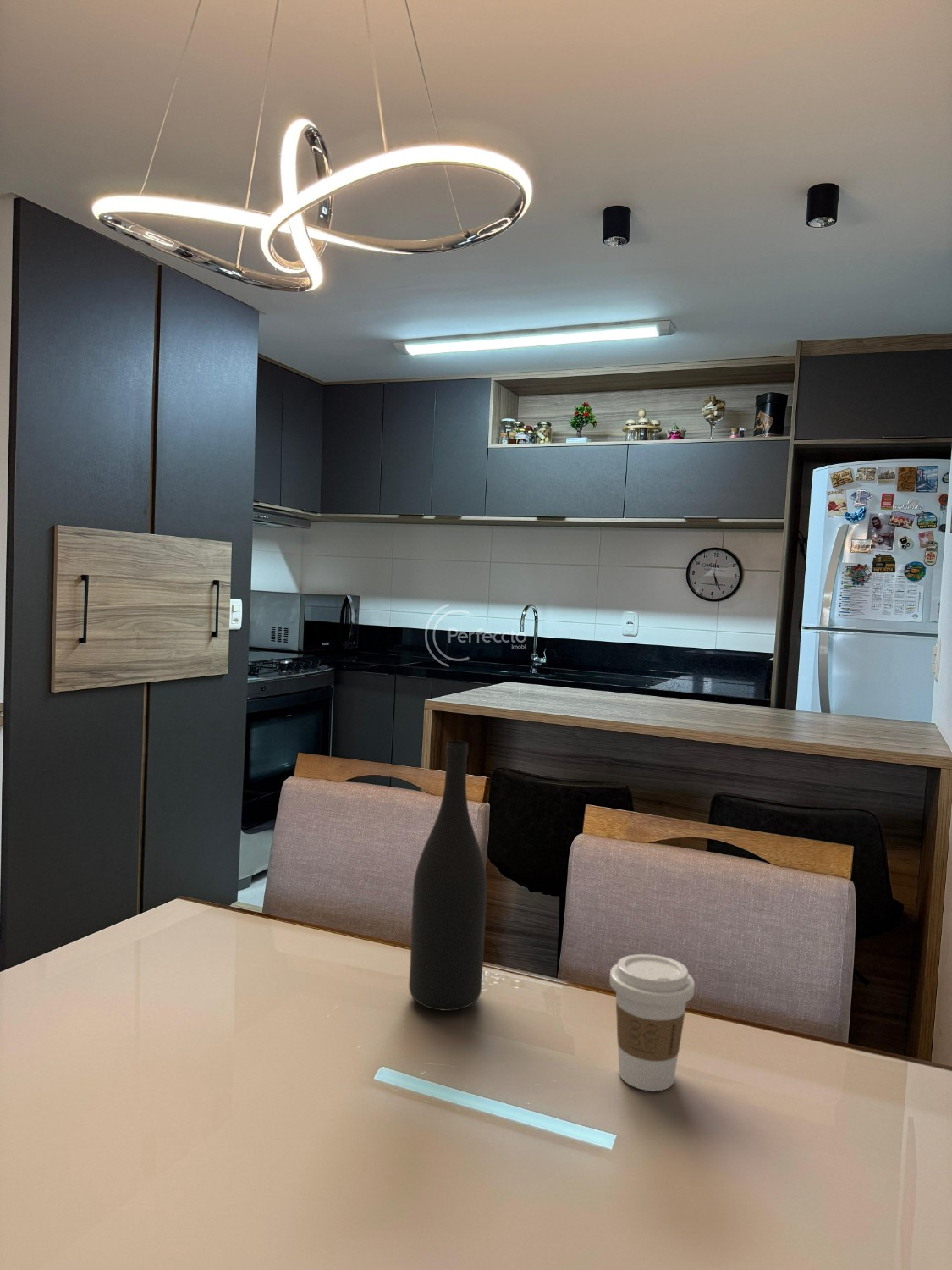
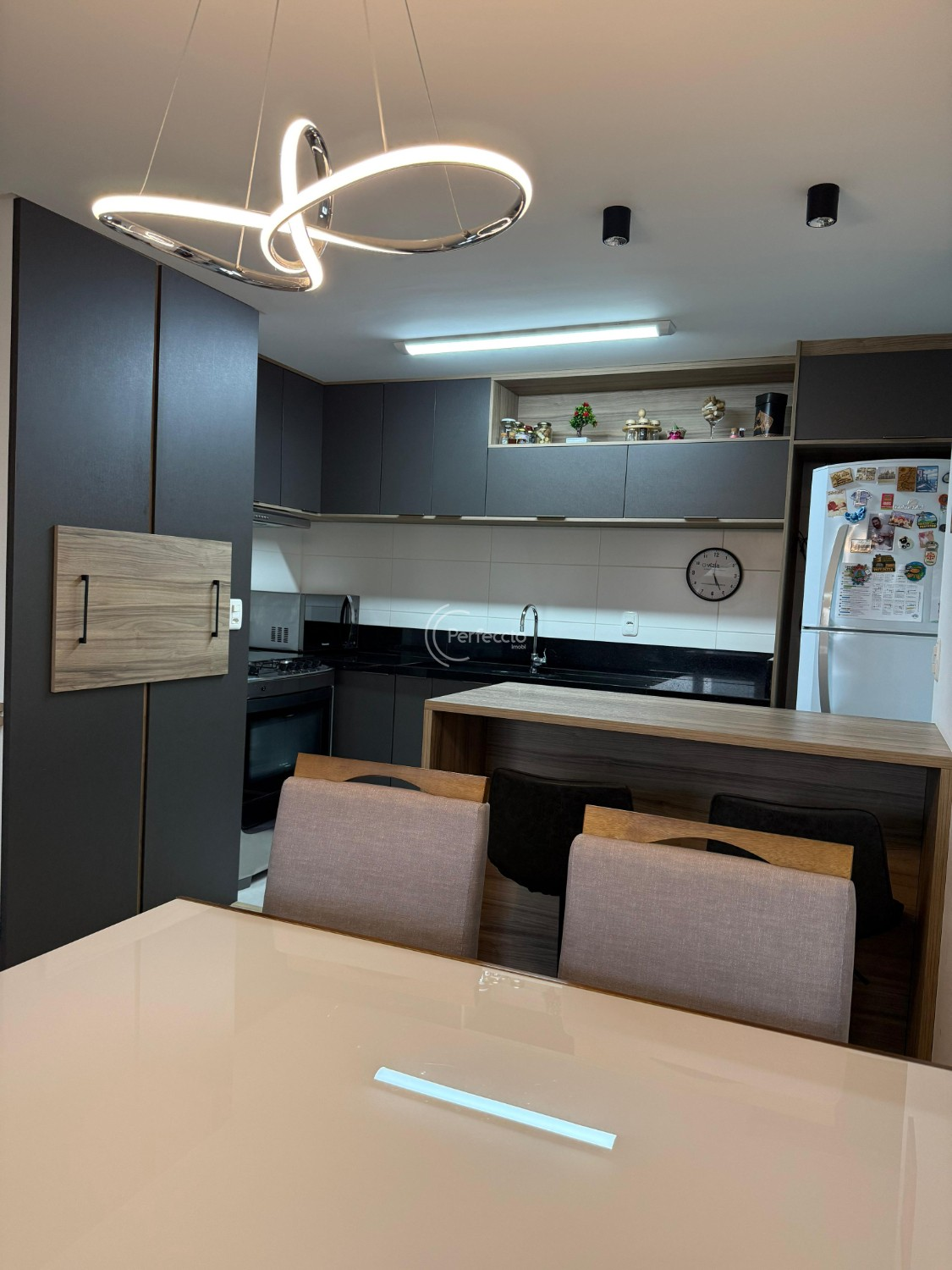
- coffee cup [609,953,696,1091]
- wine bottle [408,740,487,1012]
